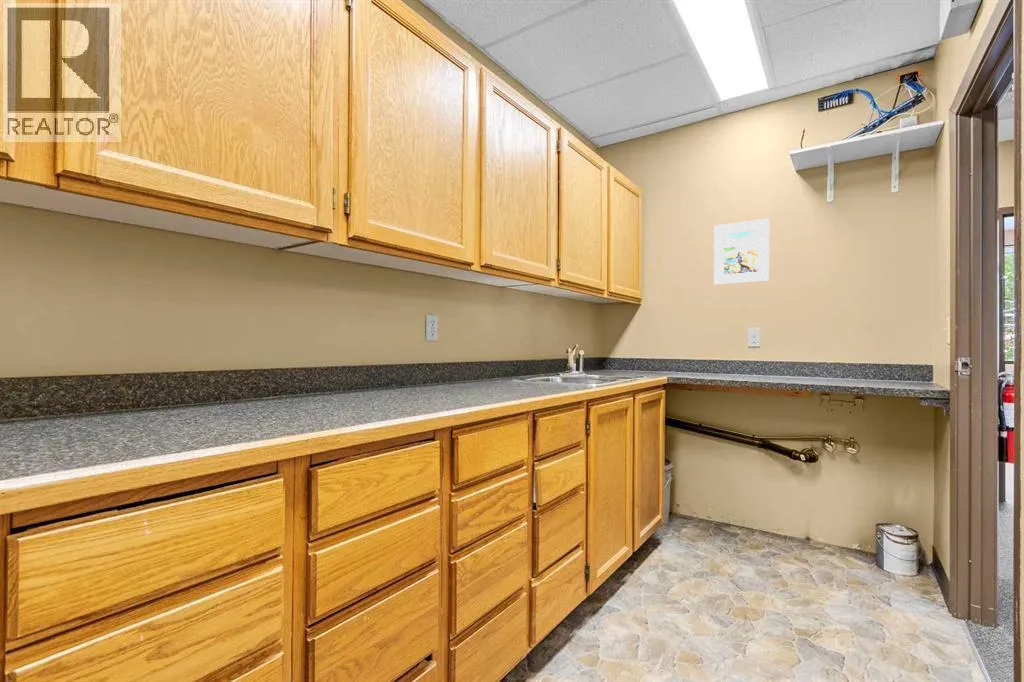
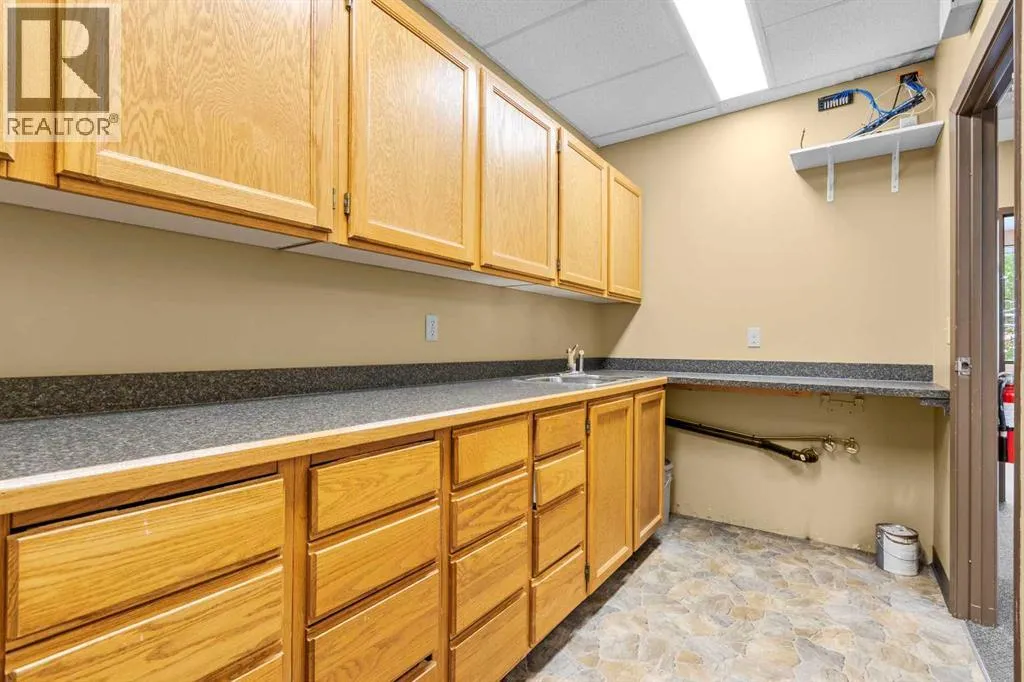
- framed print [713,217,770,285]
